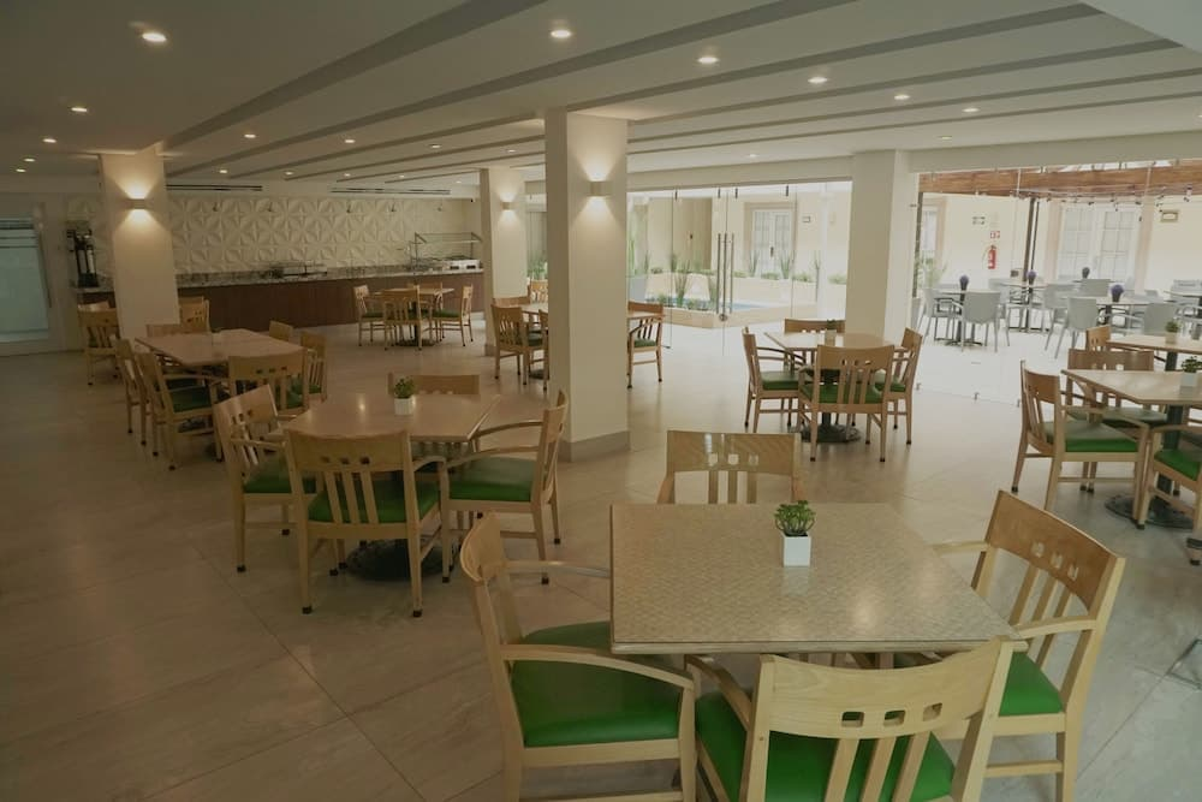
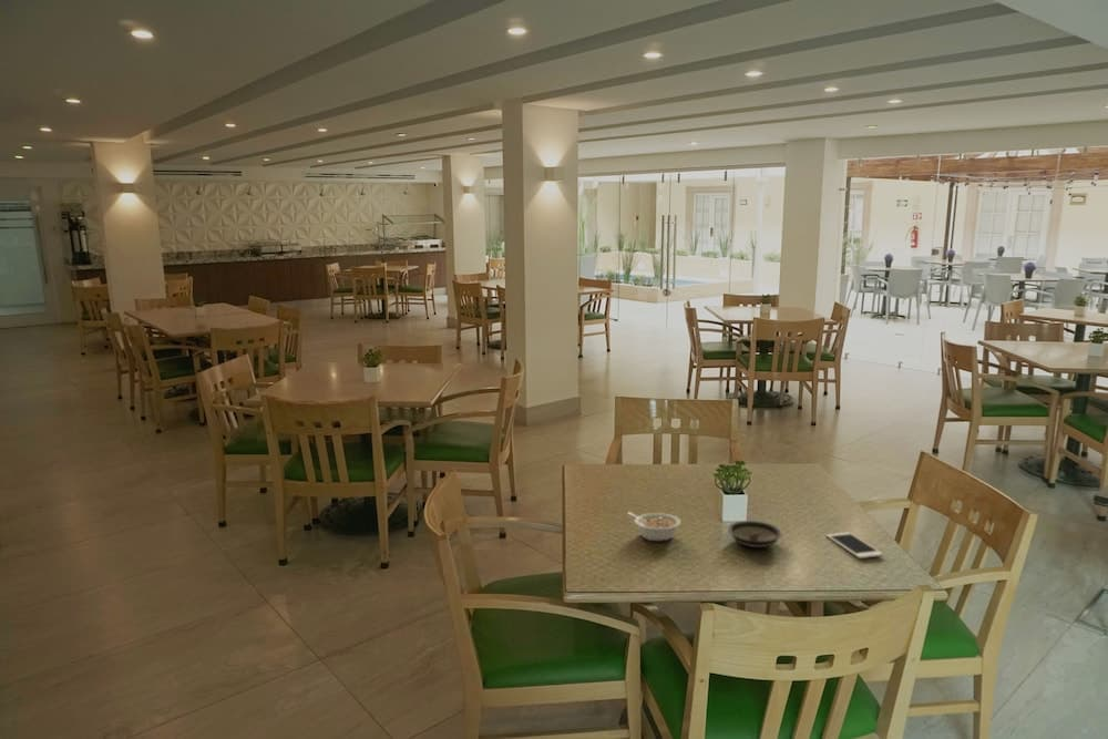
+ legume [626,511,683,543]
+ saucer [727,520,782,548]
+ cell phone [825,532,884,560]
